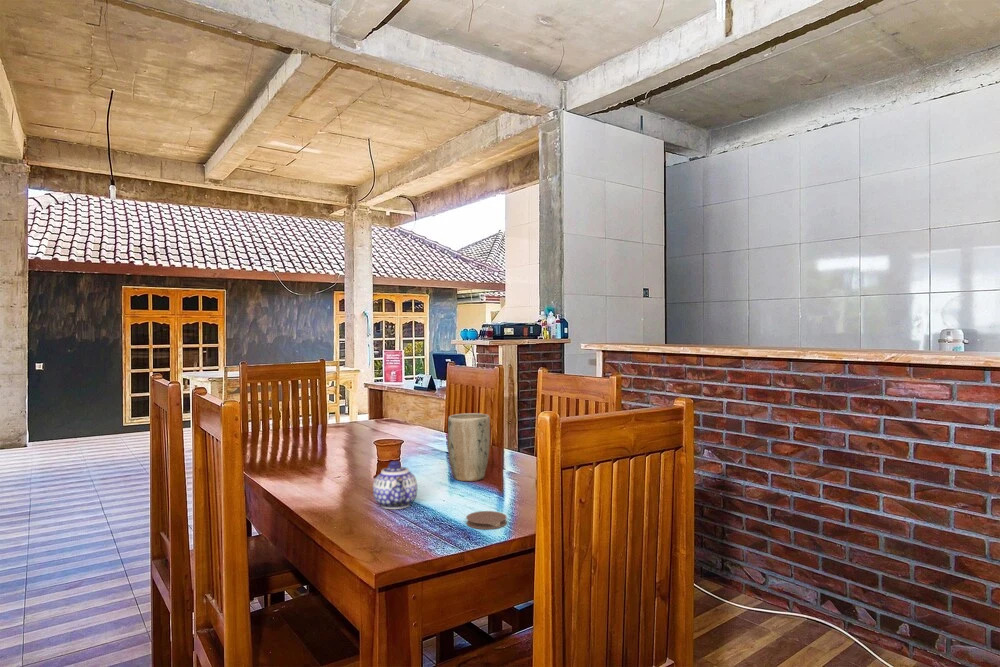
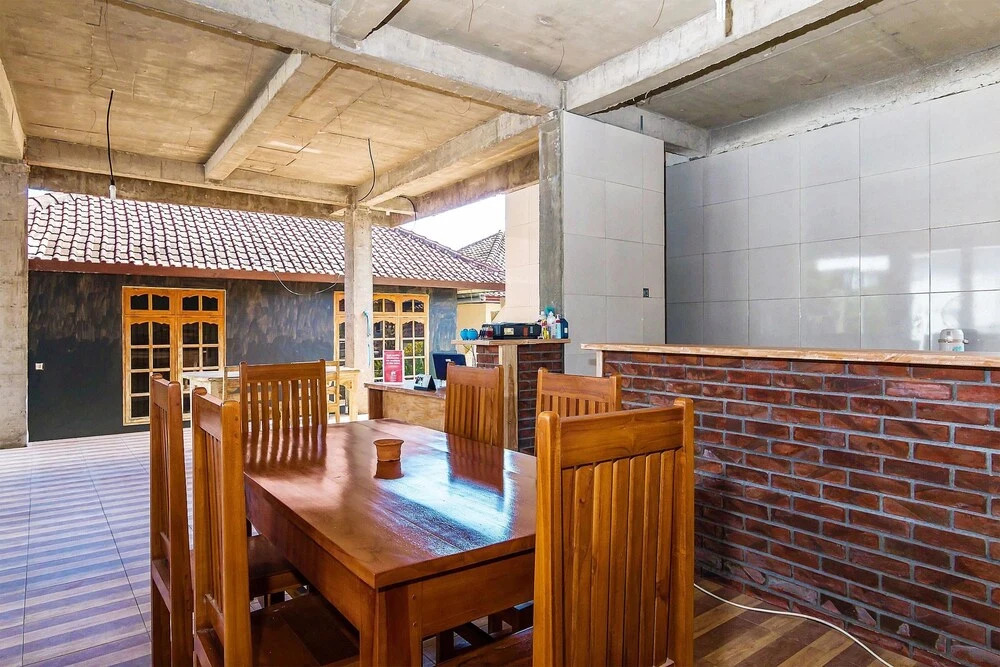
- plant pot [447,412,491,482]
- coaster [465,510,508,530]
- teapot [372,460,418,510]
